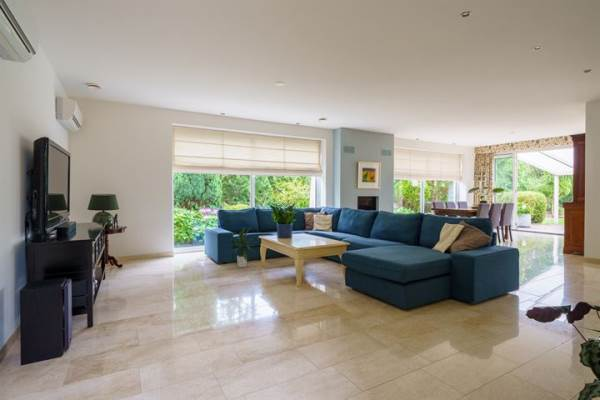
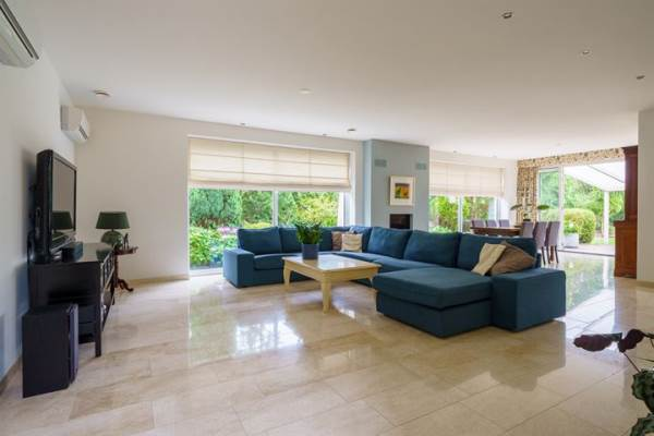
- indoor plant [224,226,256,268]
